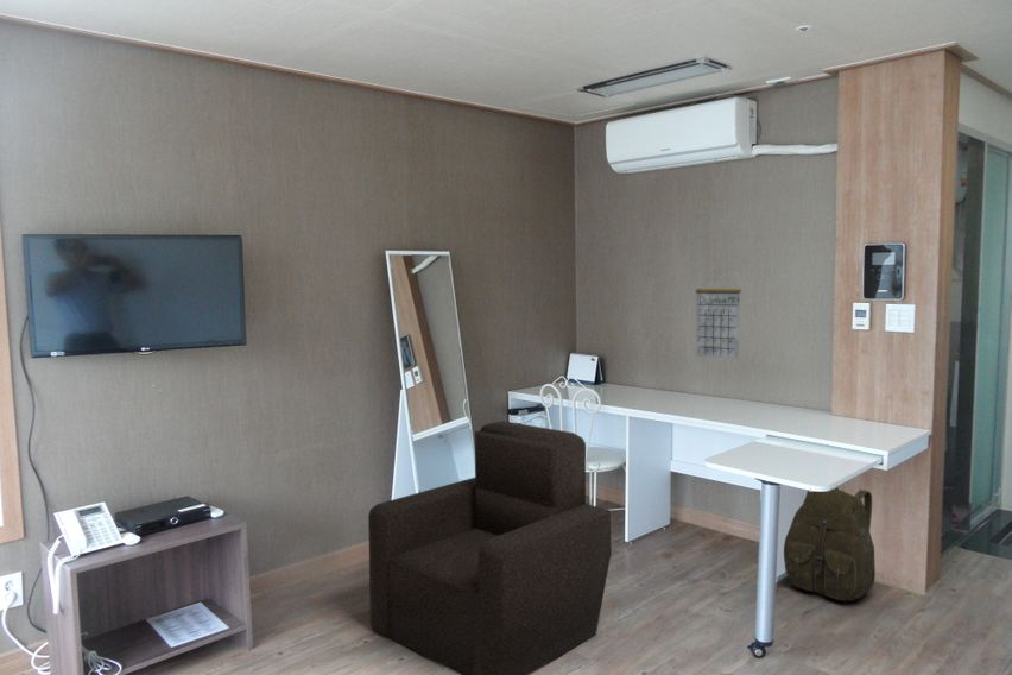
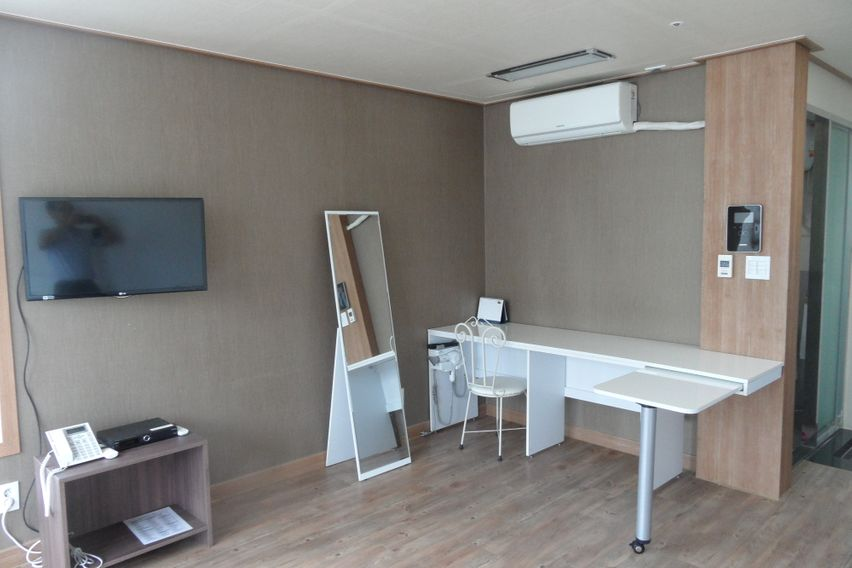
- armchair [367,419,613,675]
- backpack [783,486,877,603]
- calendar [695,271,742,360]
